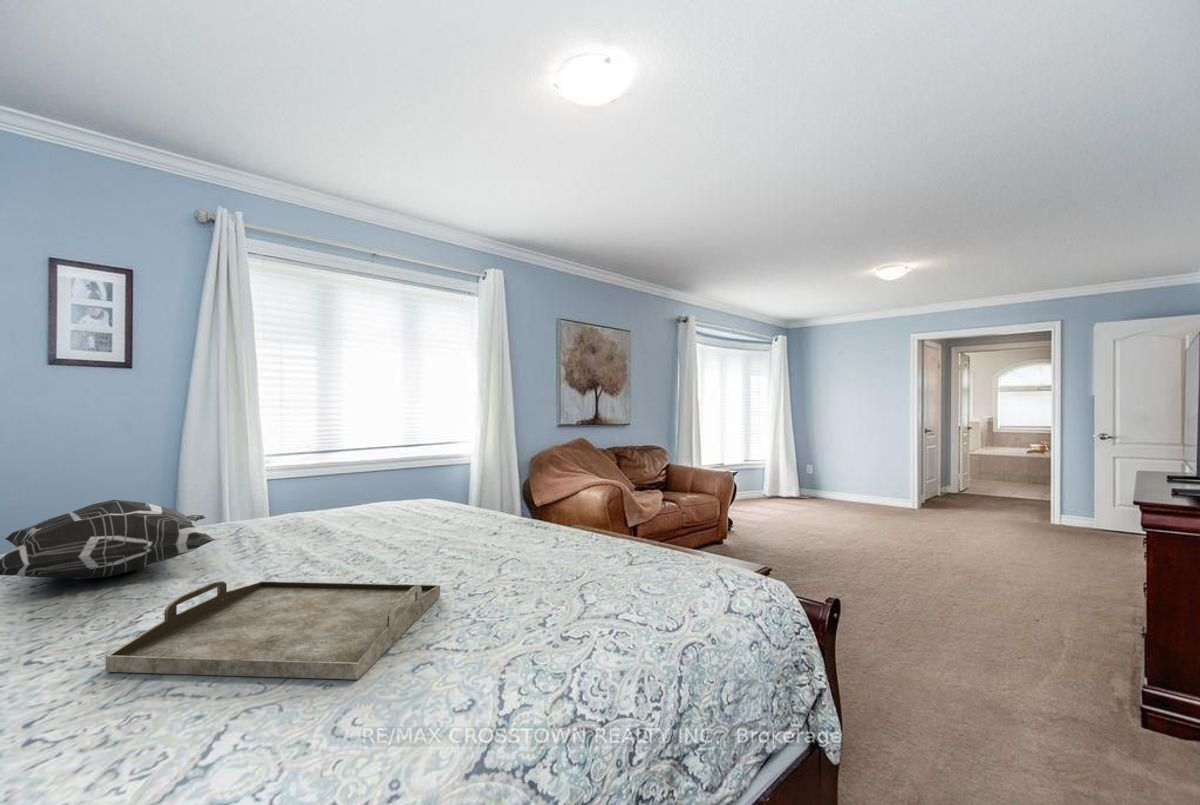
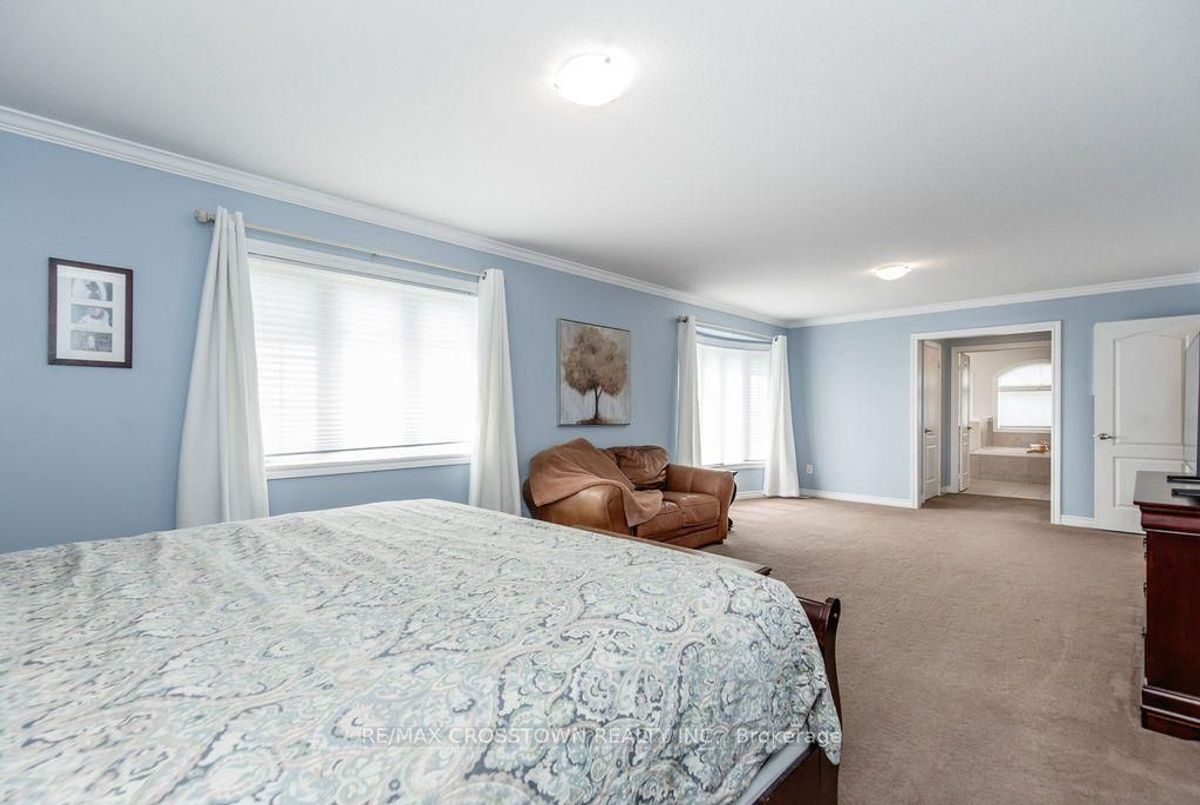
- decorative pillow [0,499,216,580]
- serving tray [105,580,441,681]
